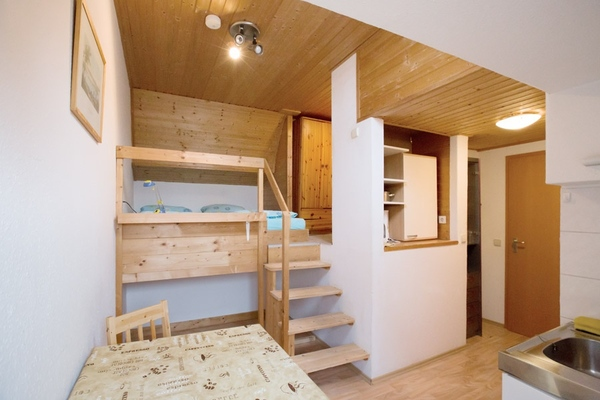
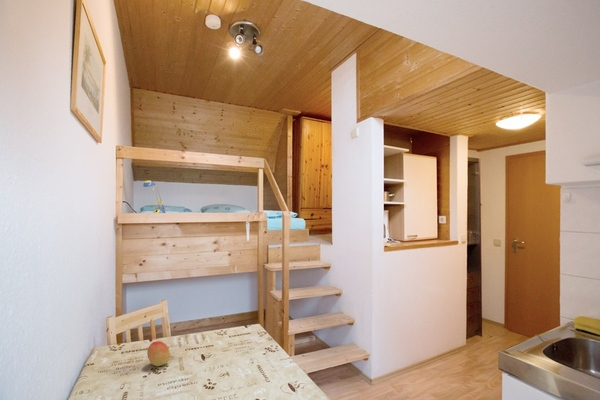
+ fruit [146,340,171,367]
